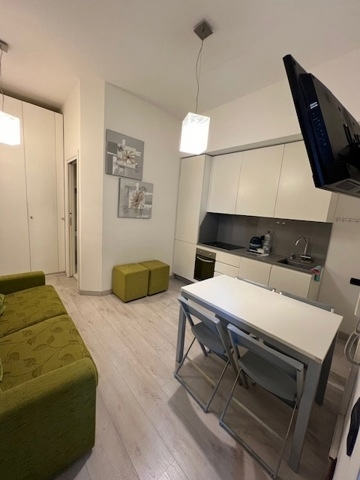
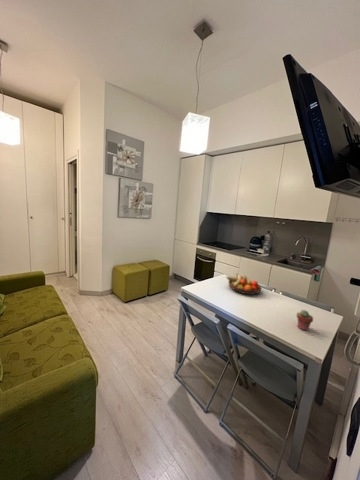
+ potted succulent [296,309,314,332]
+ fruit bowl [225,273,262,295]
